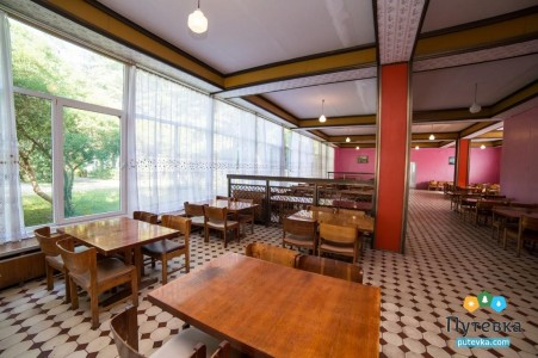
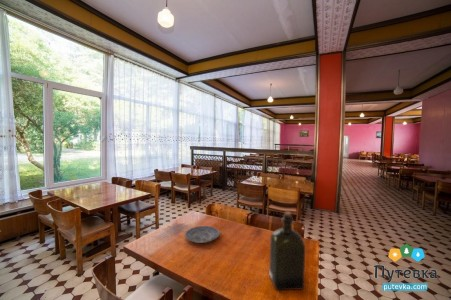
+ liquor [268,211,306,291]
+ plate [184,225,221,244]
